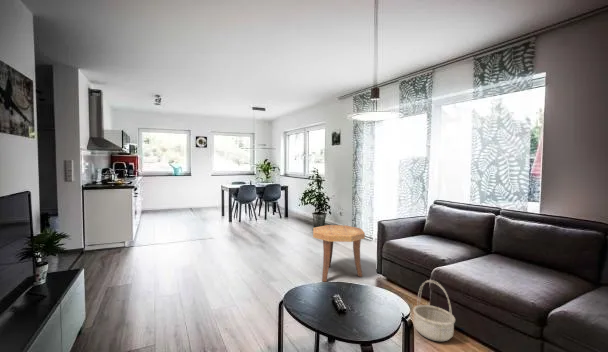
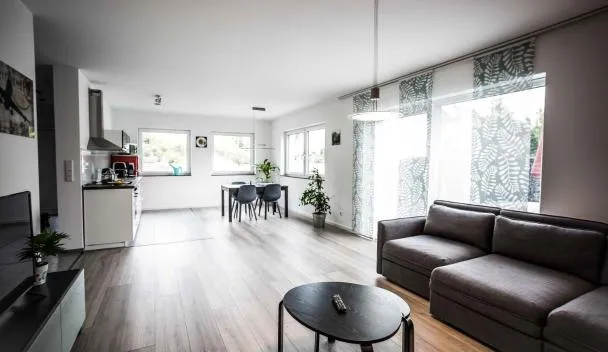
- side table [312,224,366,283]
- basket [412,279,456,342]
